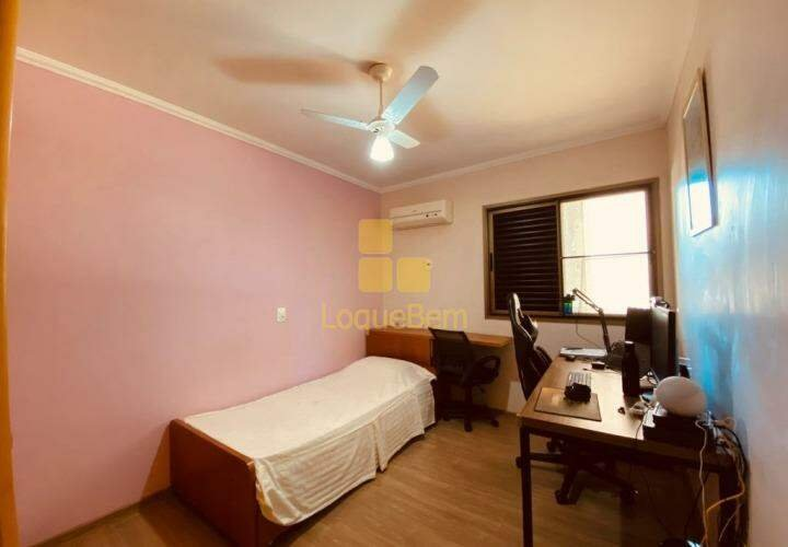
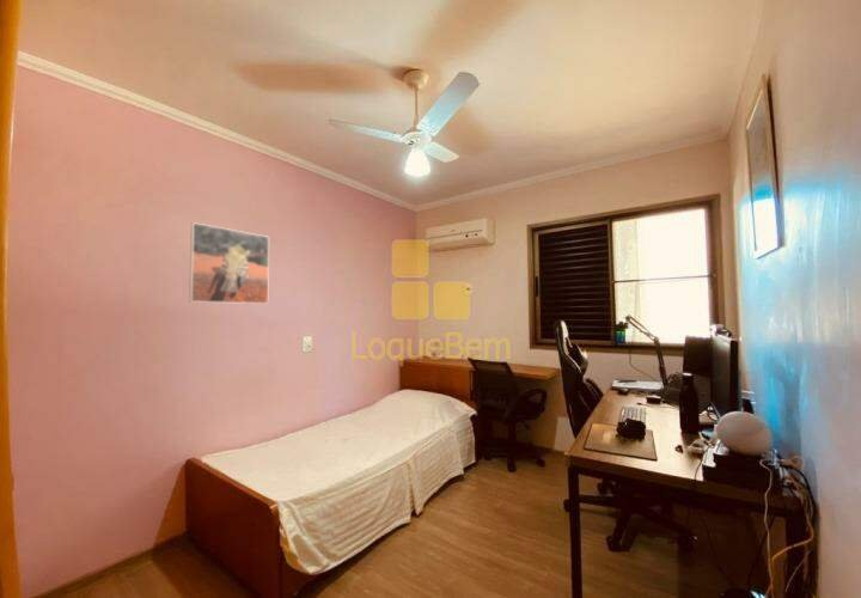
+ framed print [188,221,270,305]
